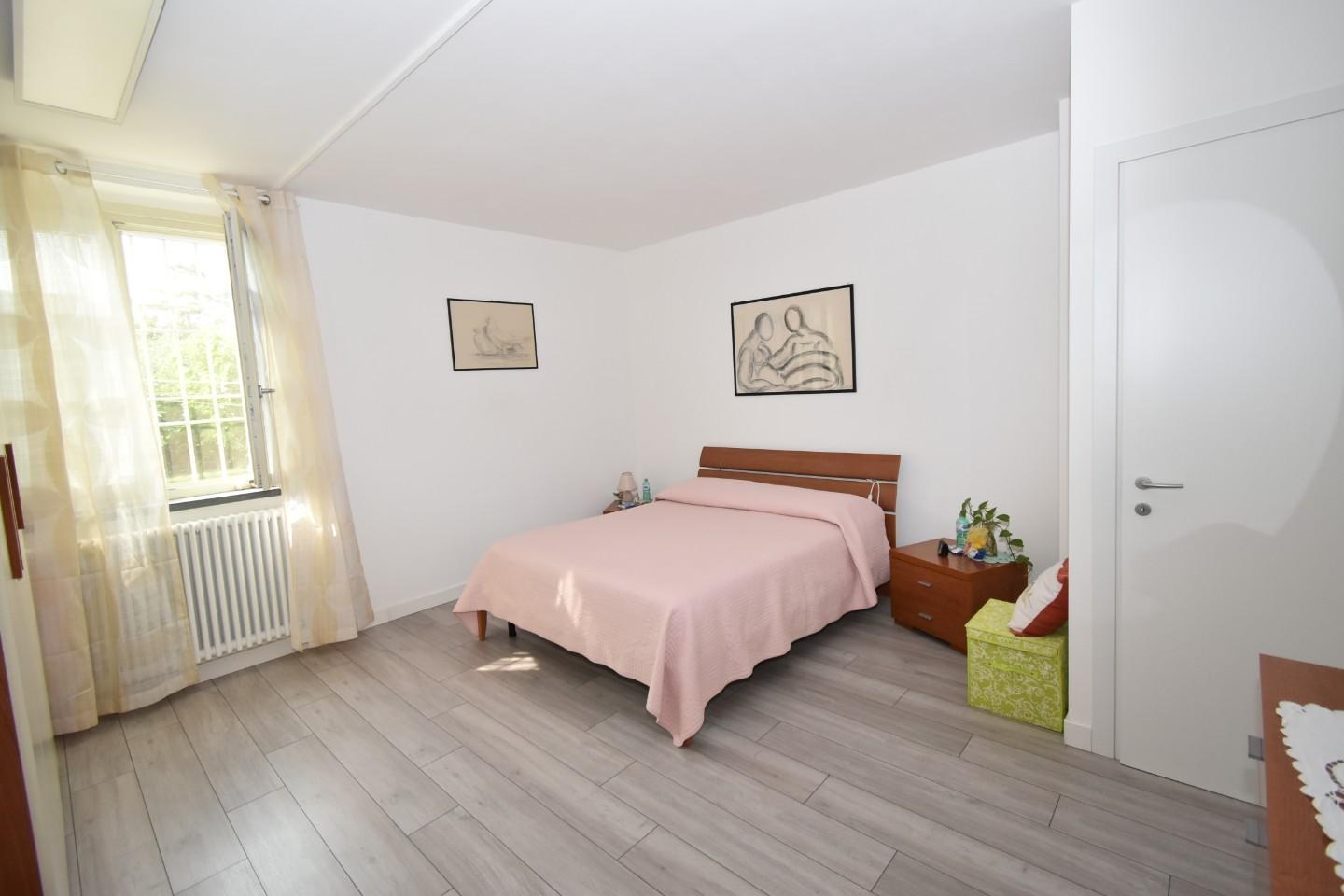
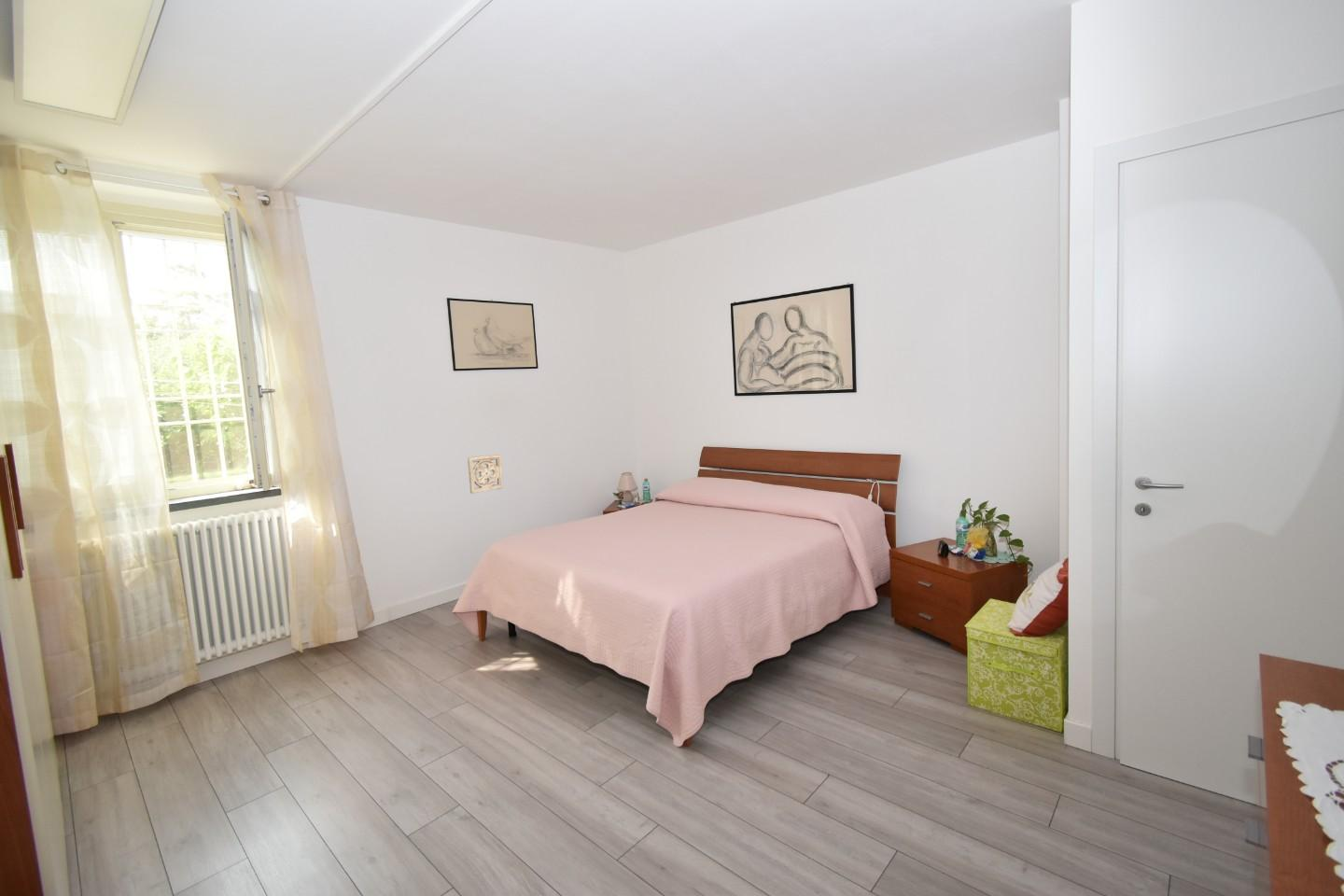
+ wall ornament [467,454,504,494]
